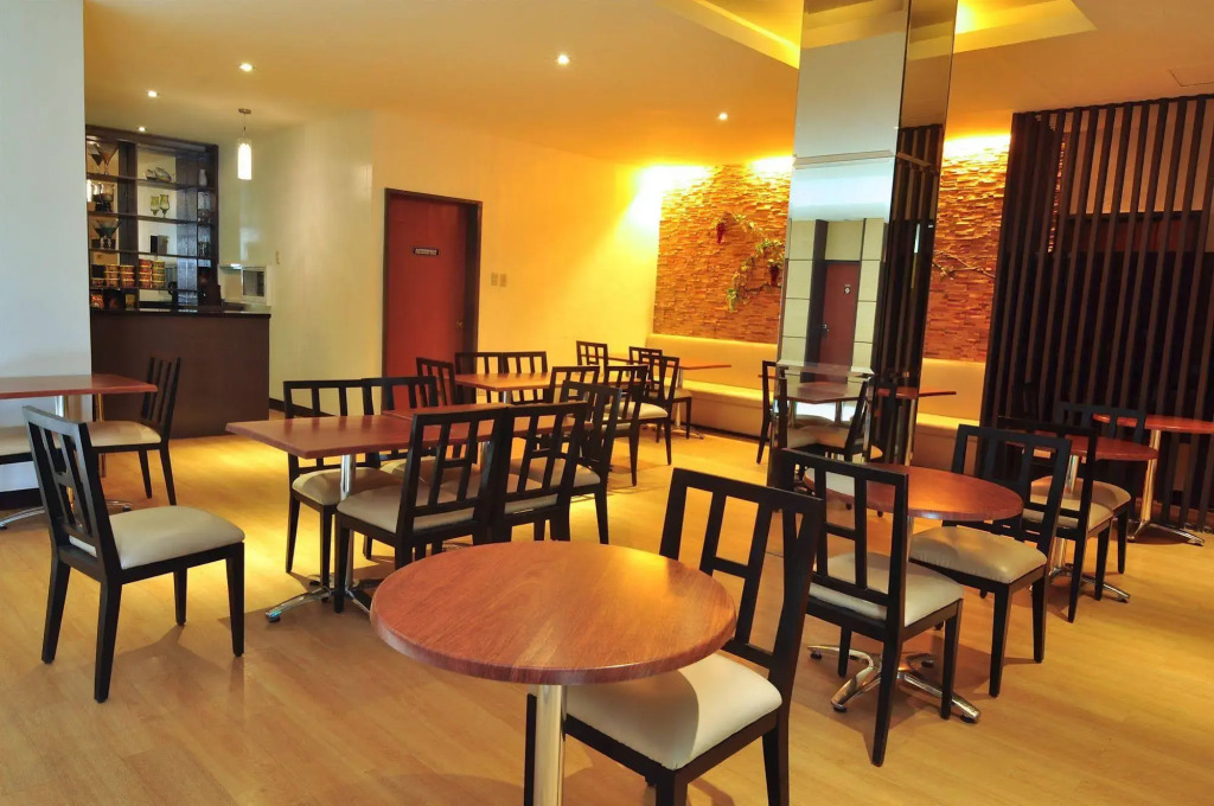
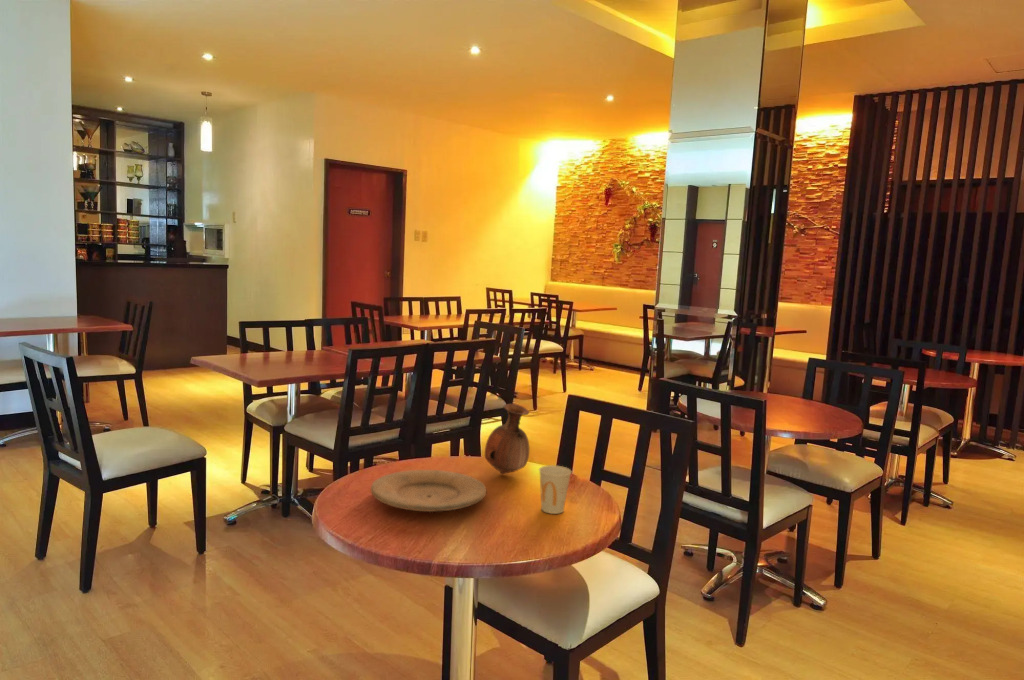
+ plate [370,469,488,513]
+ cup [538,464,573,515]
+ vase [484,403,530,475]
